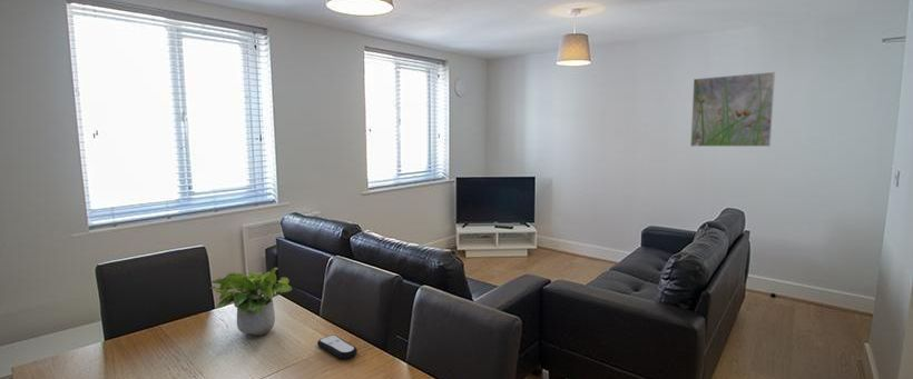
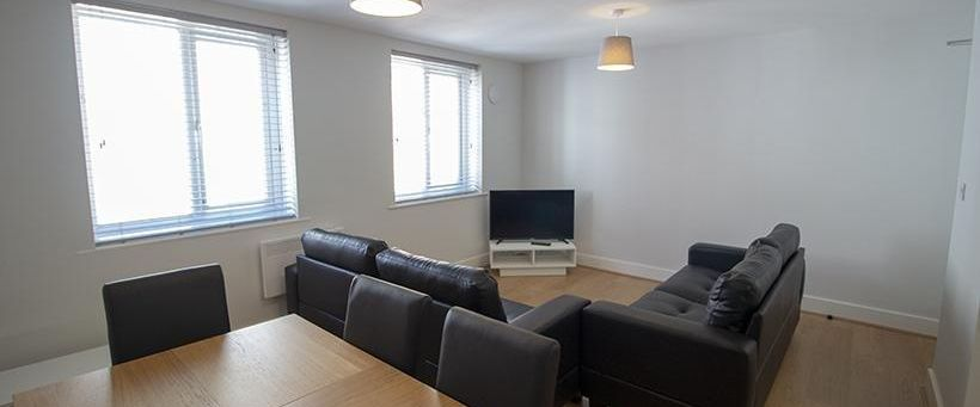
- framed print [689,71,776,148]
- potted plant [209,267,293,337]
- remote control [316,333,359,359]
